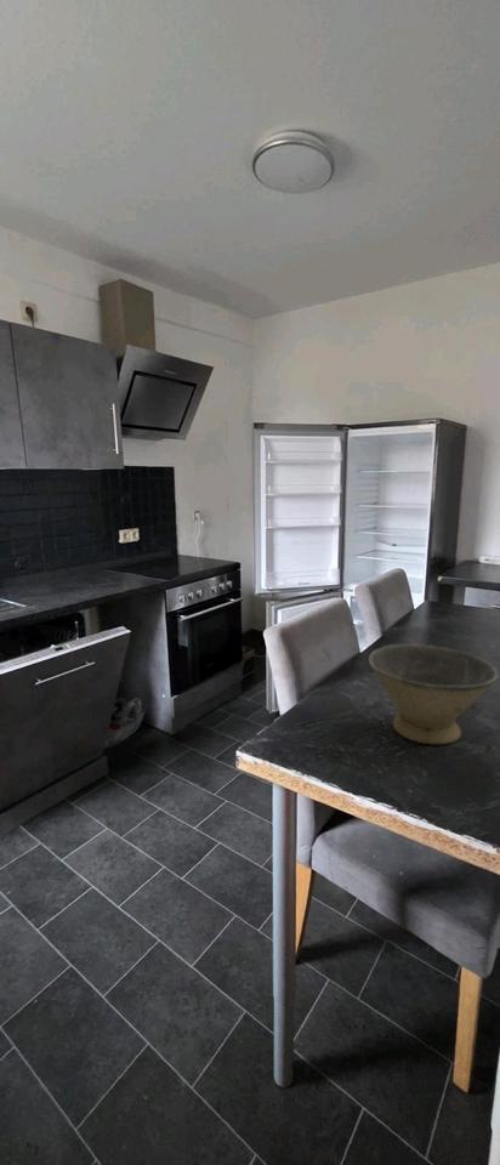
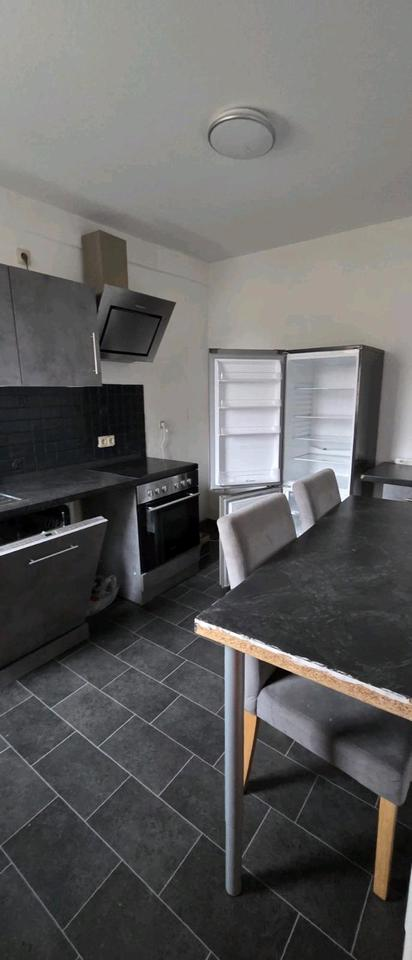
- bowl [368,643,499,745]
